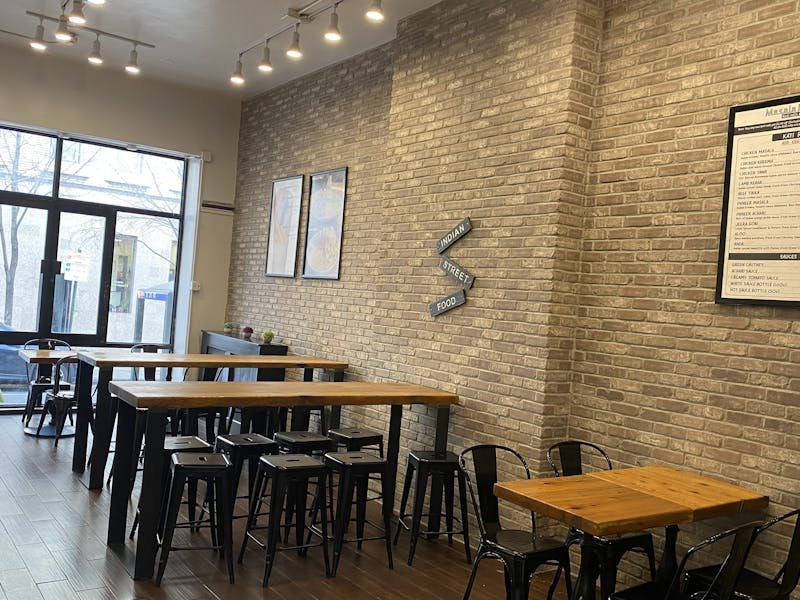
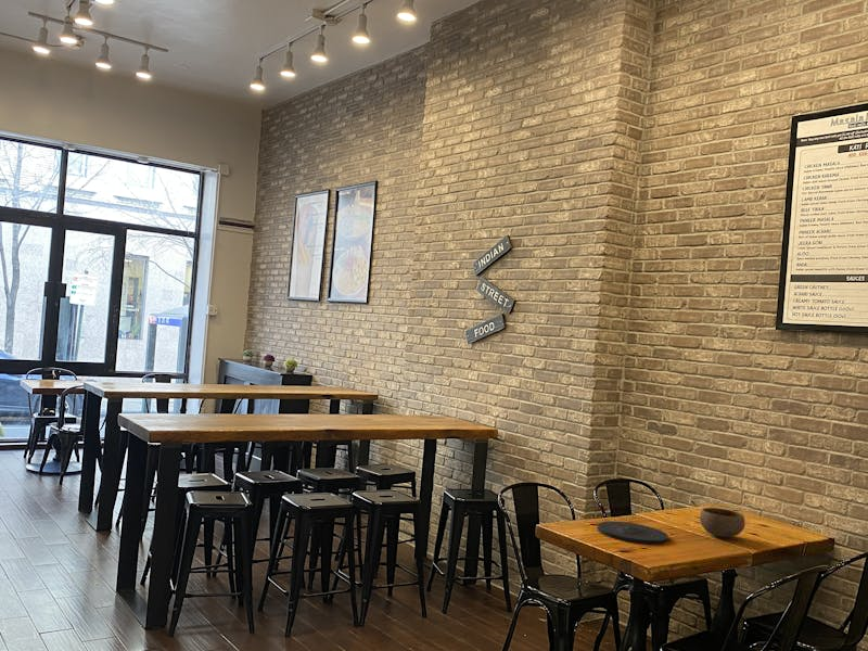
+ bowl [699,507,746,538]
+ plate [596,521,669,545]
